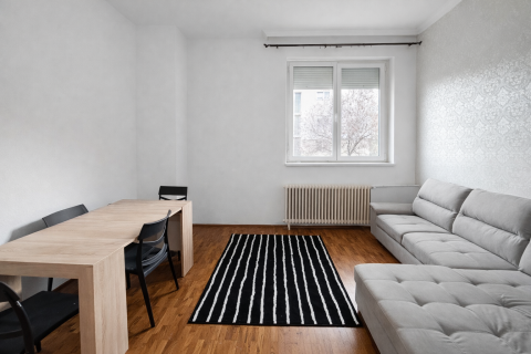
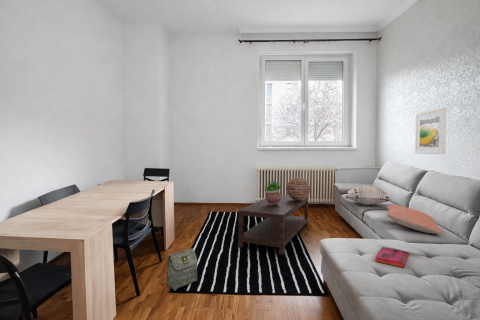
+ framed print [414,106,447,155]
+ pillow [386,204,443,235]
+ potted plant [264,179,283,205]
+ decorative sphere [285,176,311,201]
+ coffee table [237,194,309,256]
+ bag [166,248,198,291]
+ decorative pillow [344,184,393,206]
+ hardback book [375,246,410,269]
